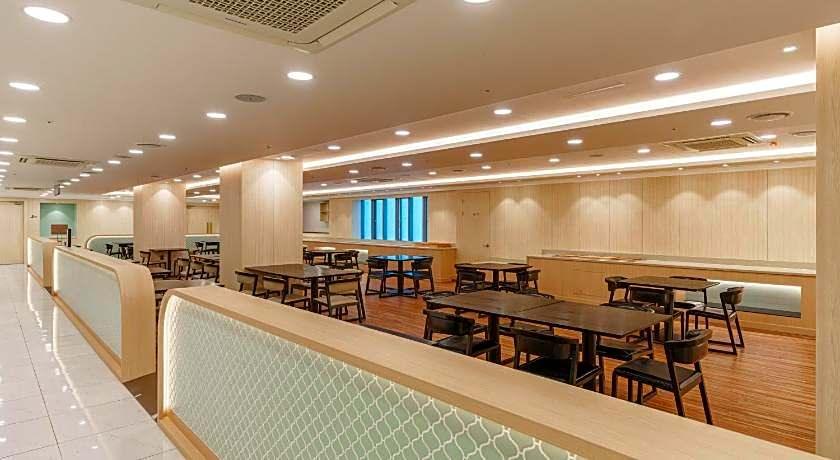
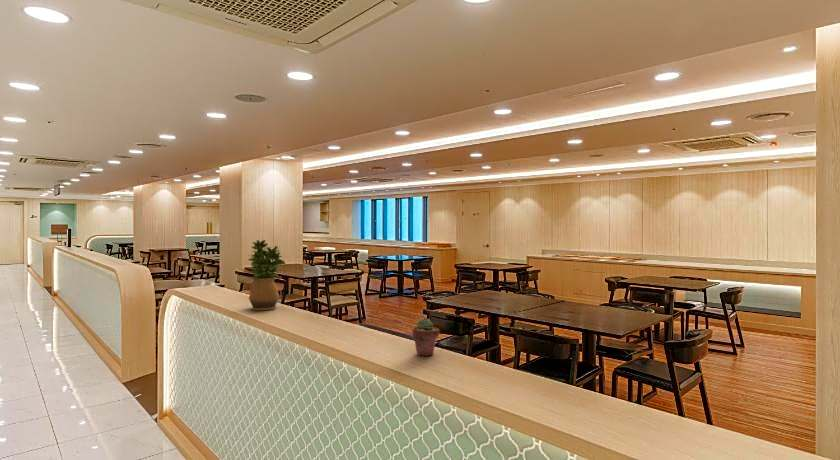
+ potted plant [247,239,286,311]
+ potted succulent [411,317,440,357]
